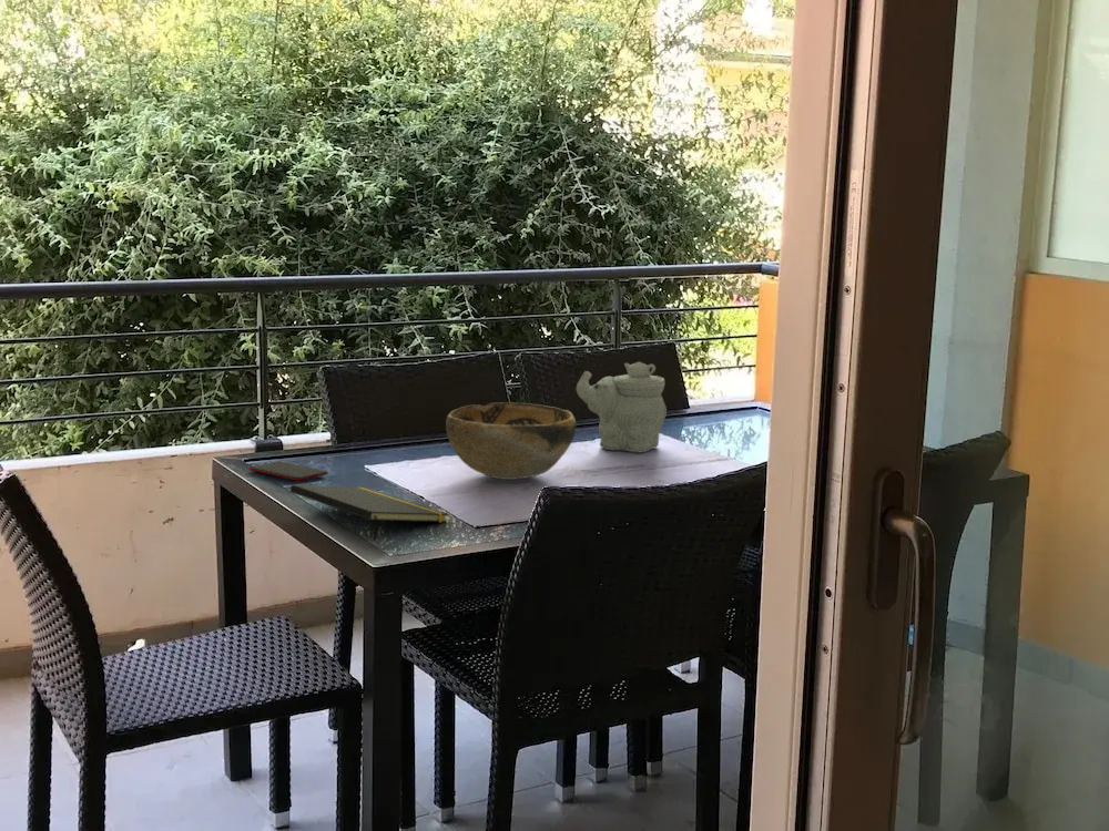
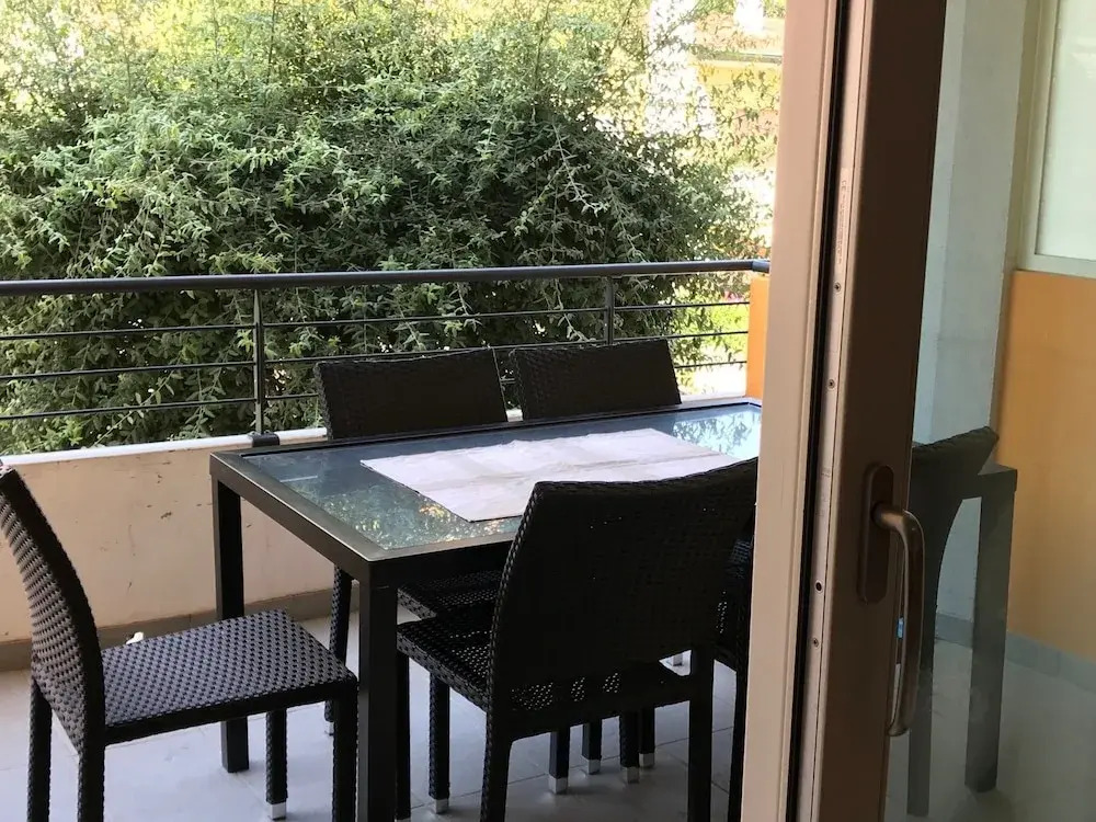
- teapot [576,360,668,453]
- smartphone [246,460,329,482]
- notepad [289,483,449,542]
- decorative bowl [445,402,577,481]
